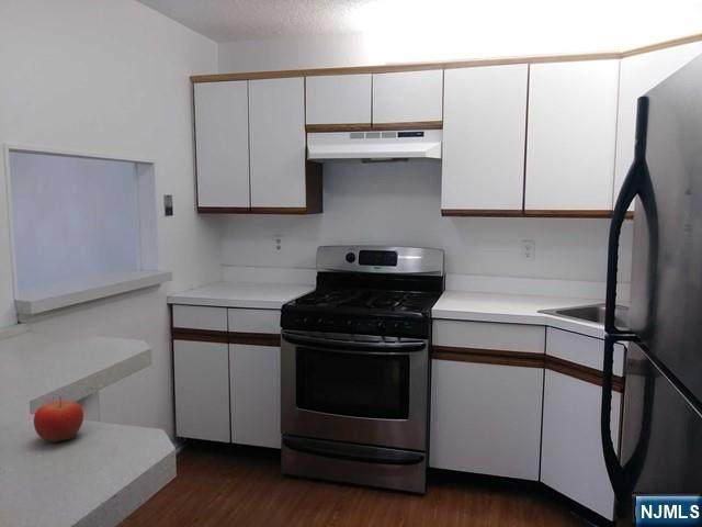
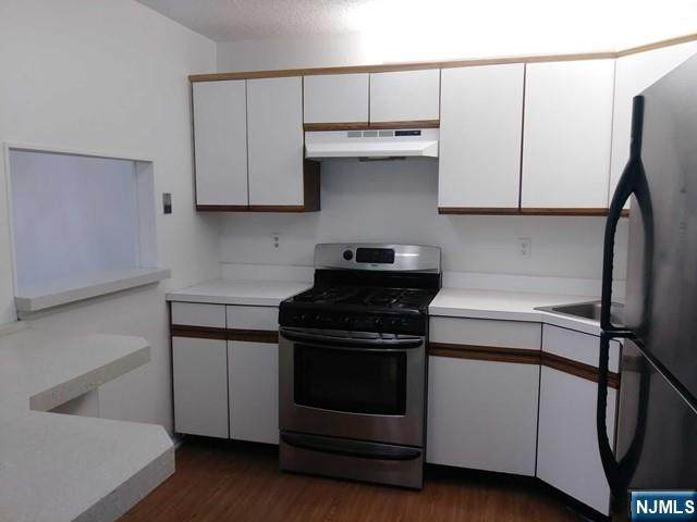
- fruit [33,395,84,444]
